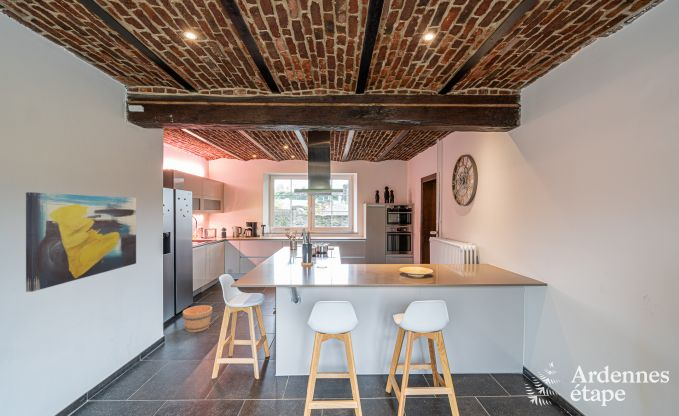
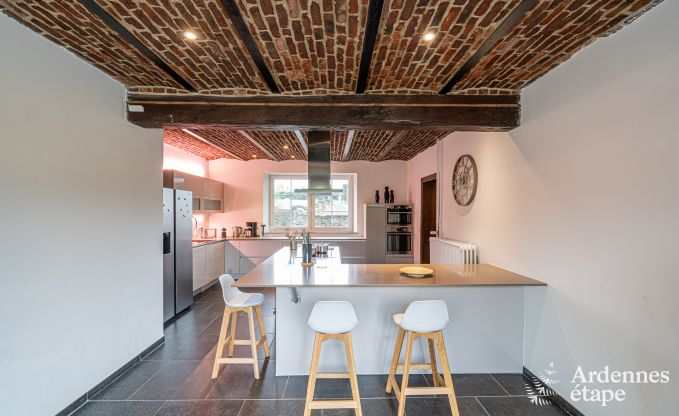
- wall art [25,191,137,293]
- bucket [181,304,214,333]
